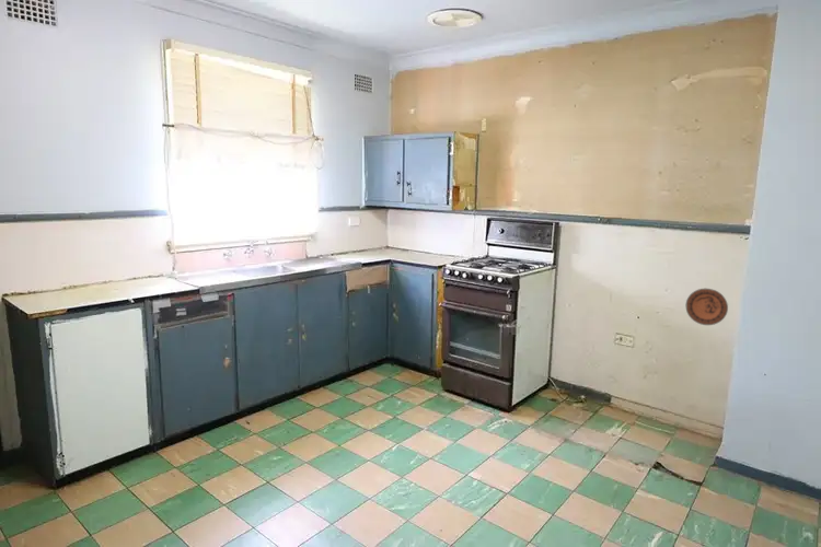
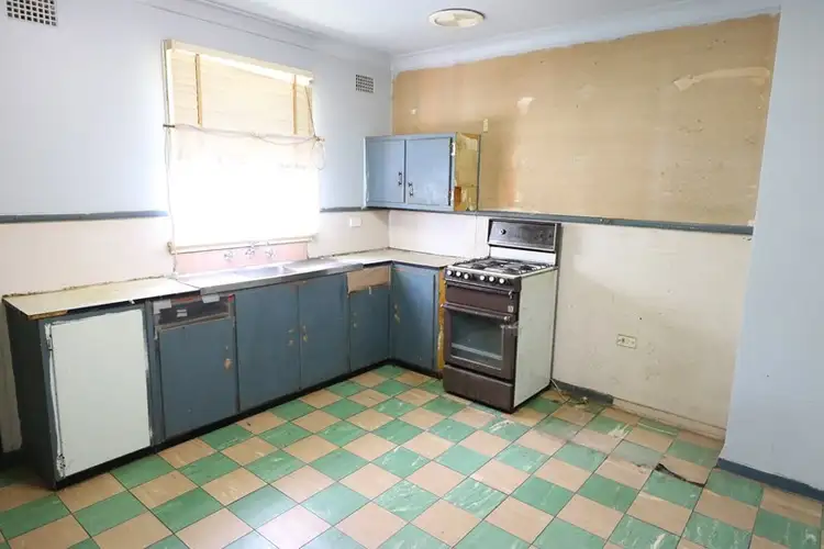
- decorative plate [685,288,729,326]
